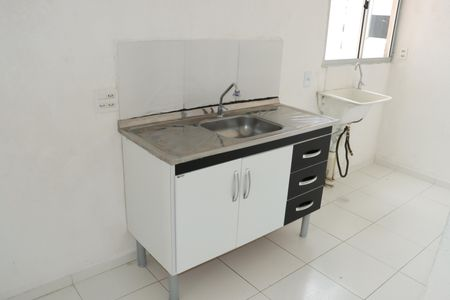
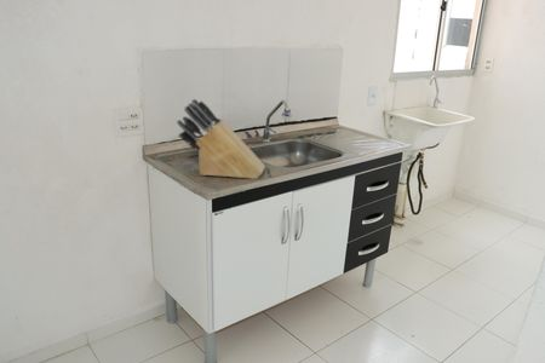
+ knife block [176,98,266,180]
